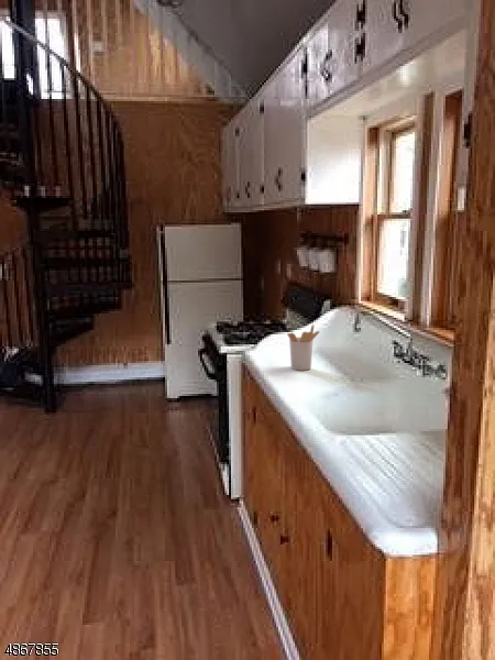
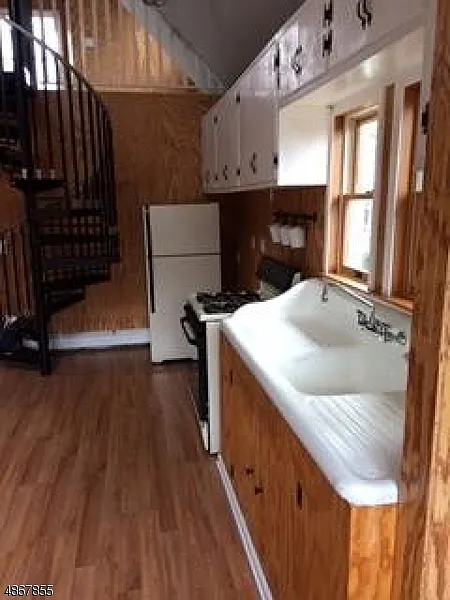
- utensil holder [286,324,320,372]
